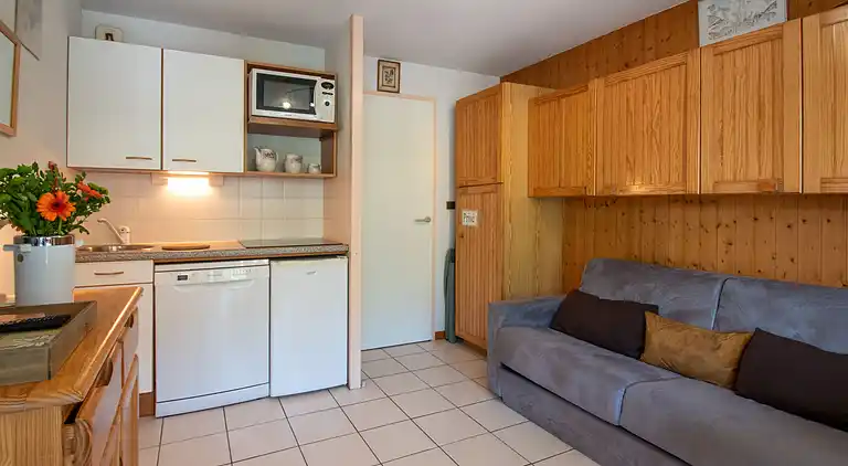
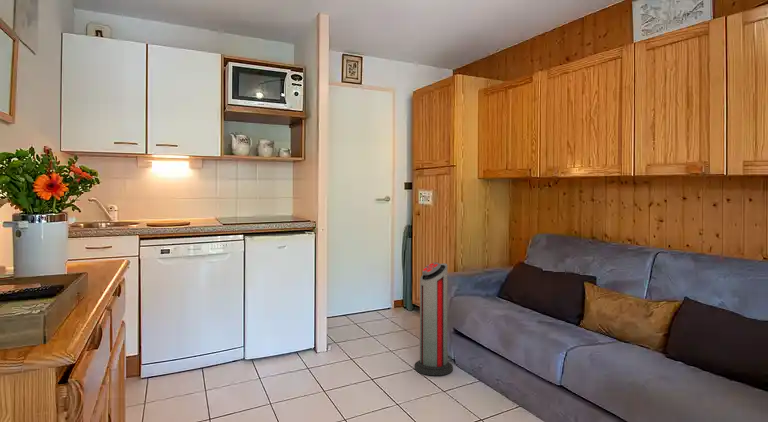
+ air purifier [414,261,454,376]
